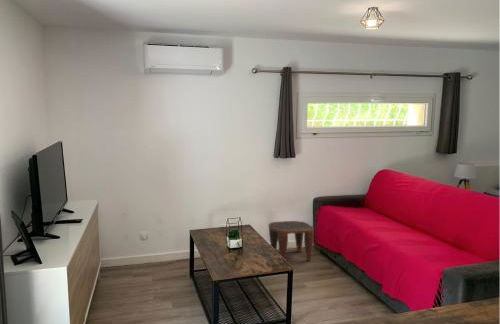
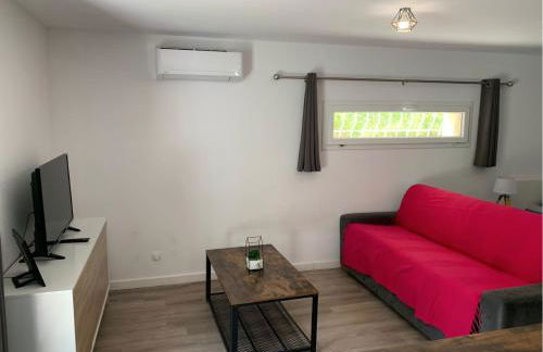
- stool [268,220,315,262]
